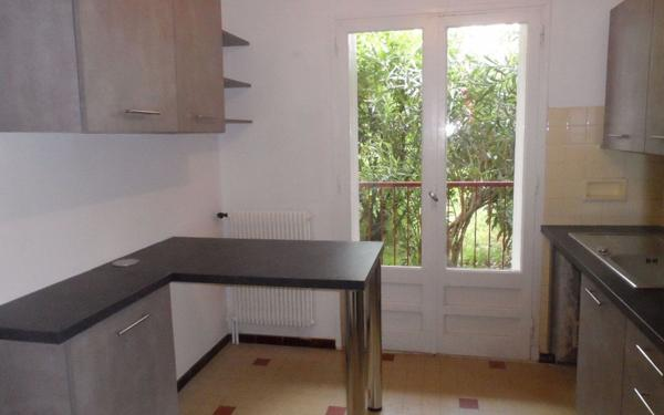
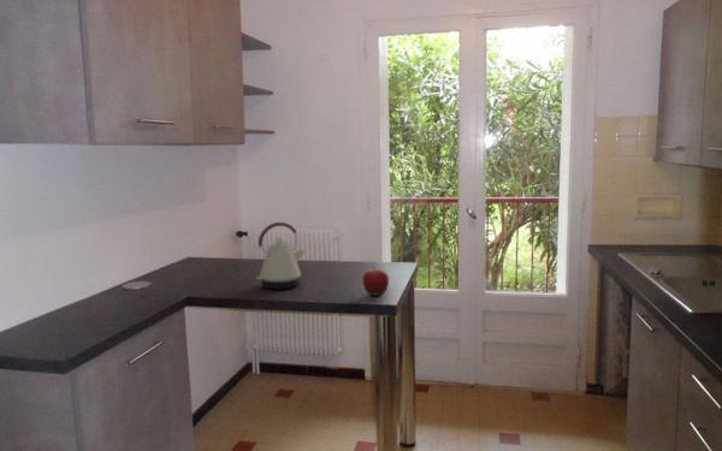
+ fruit [361,266,390,297]
+ kettle [255,221,306,290]
